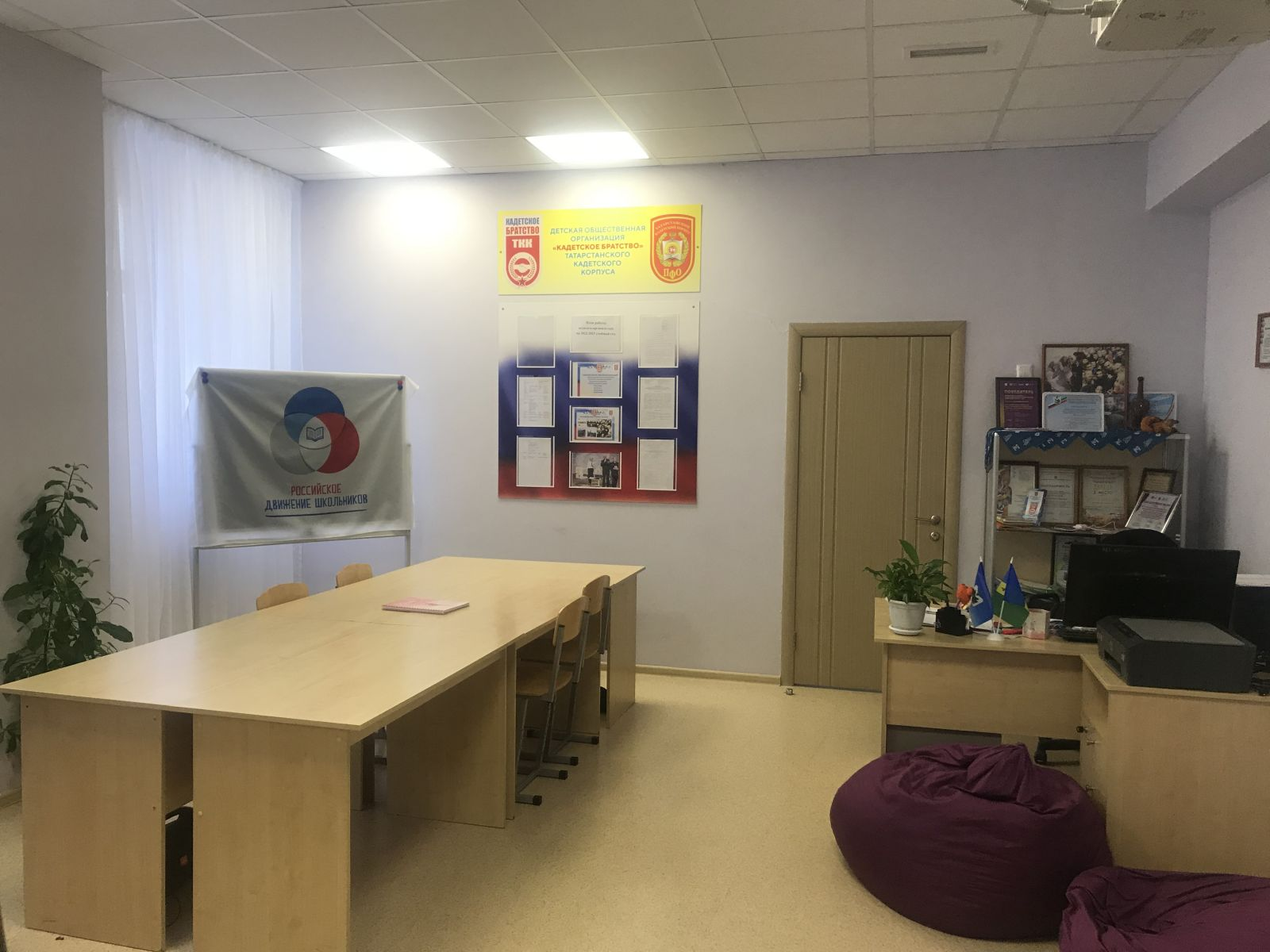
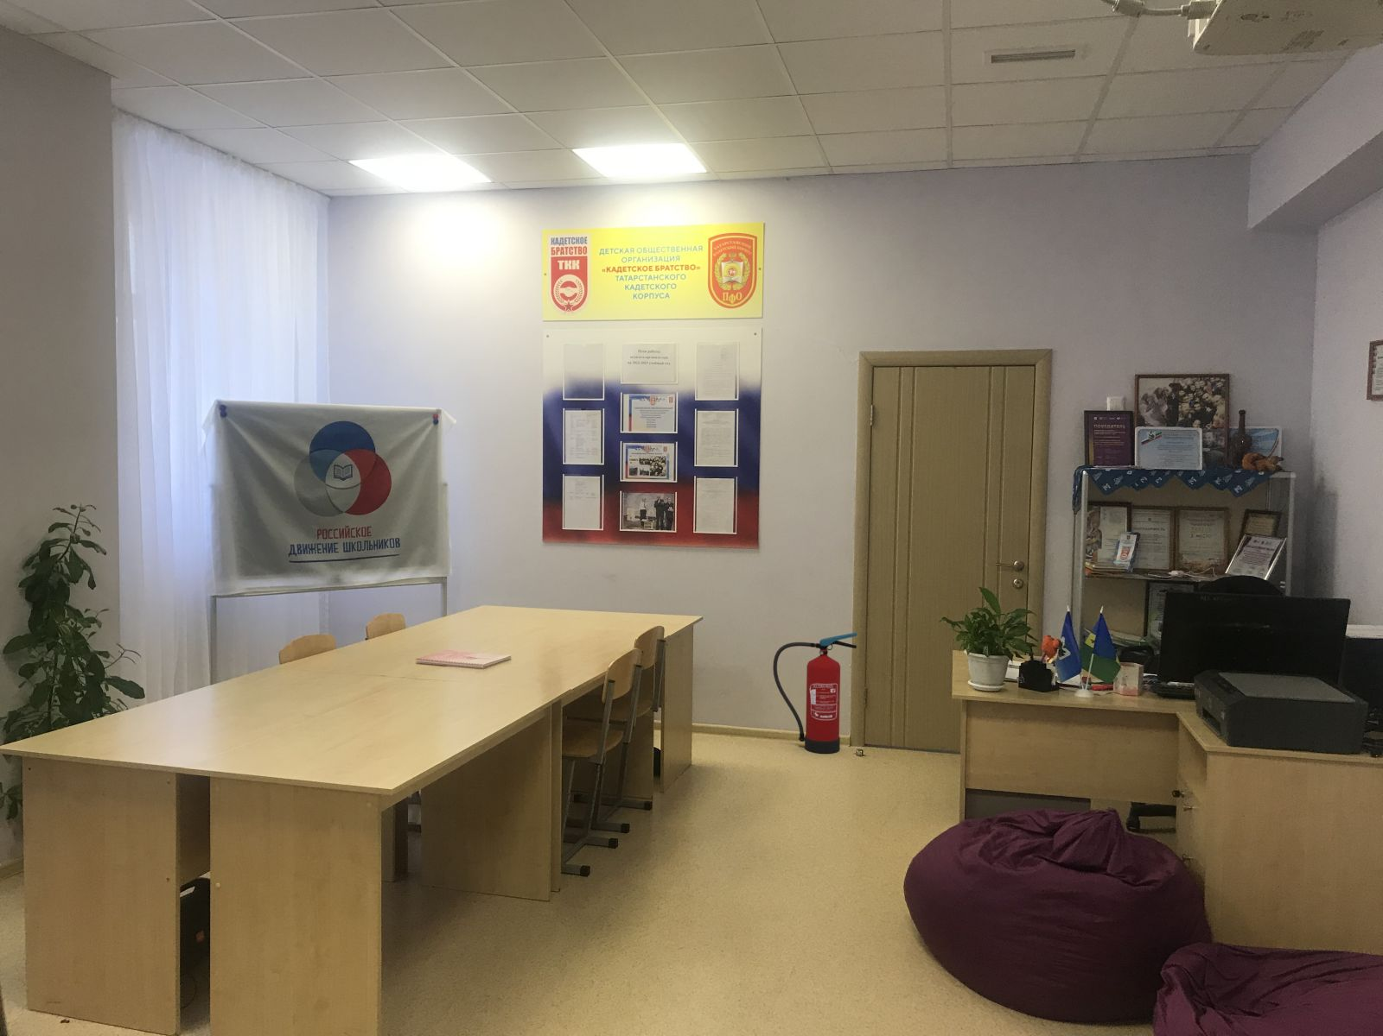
+ fire extinguisher [772,632,857,754]
